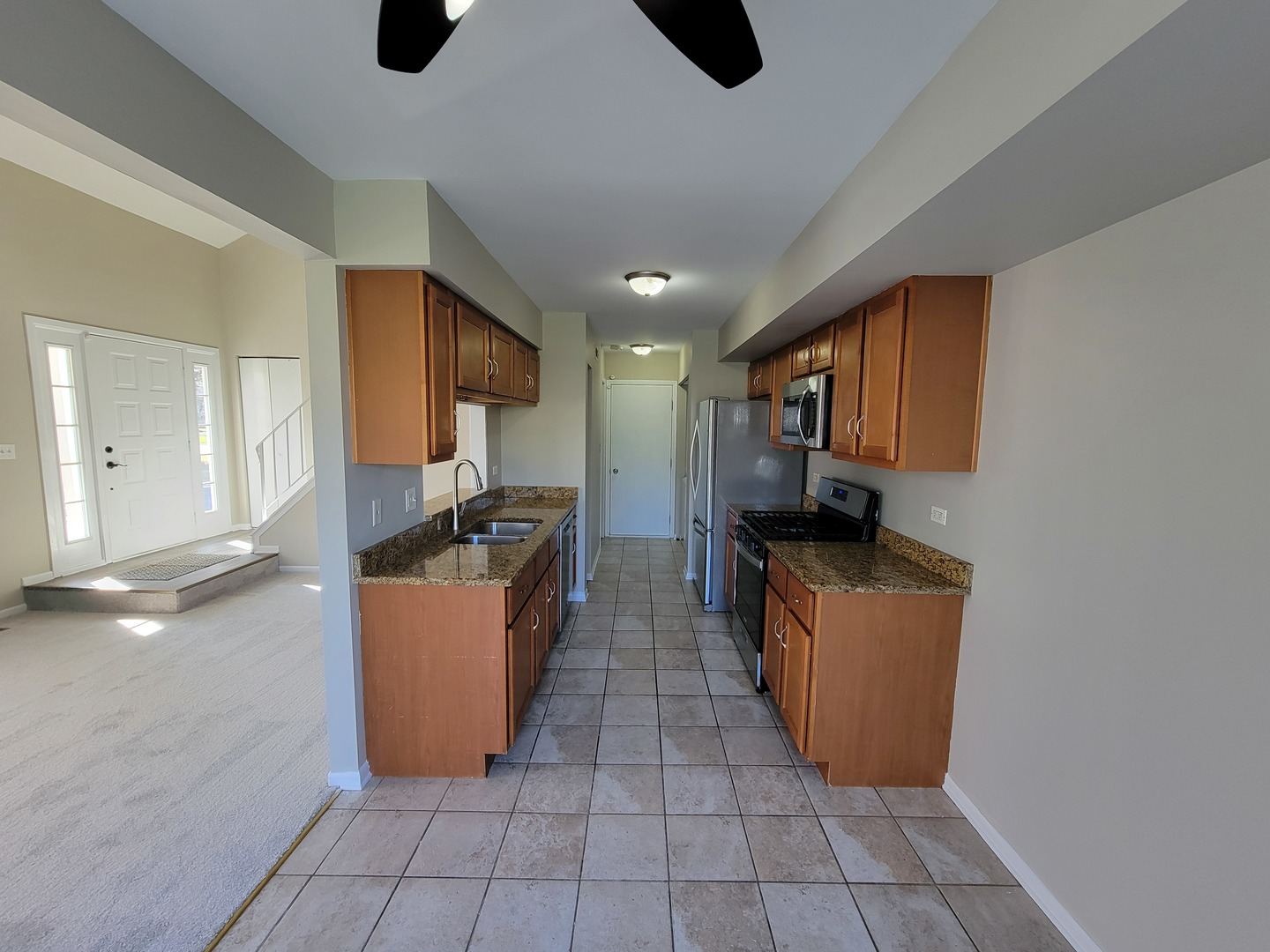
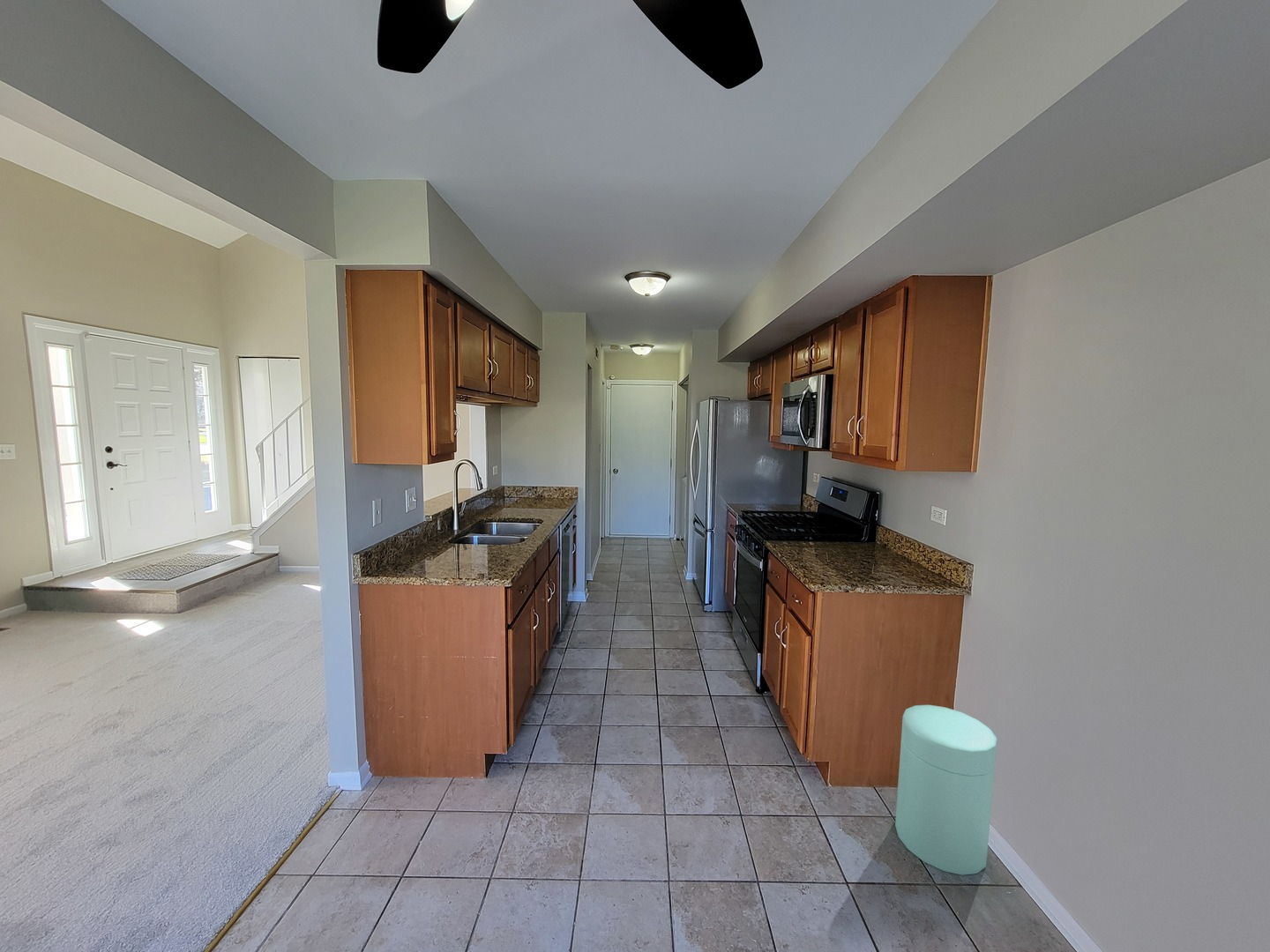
+ trash can [894,704,998,876]
